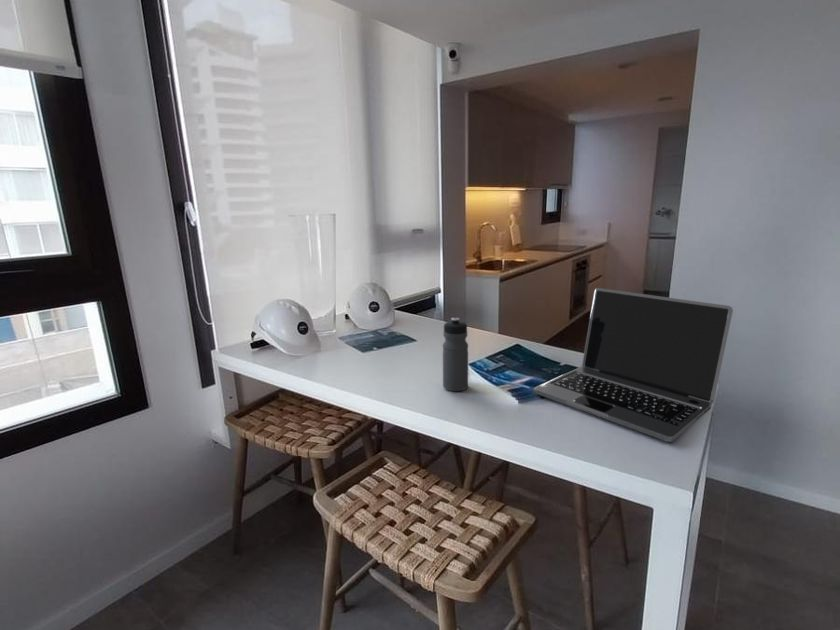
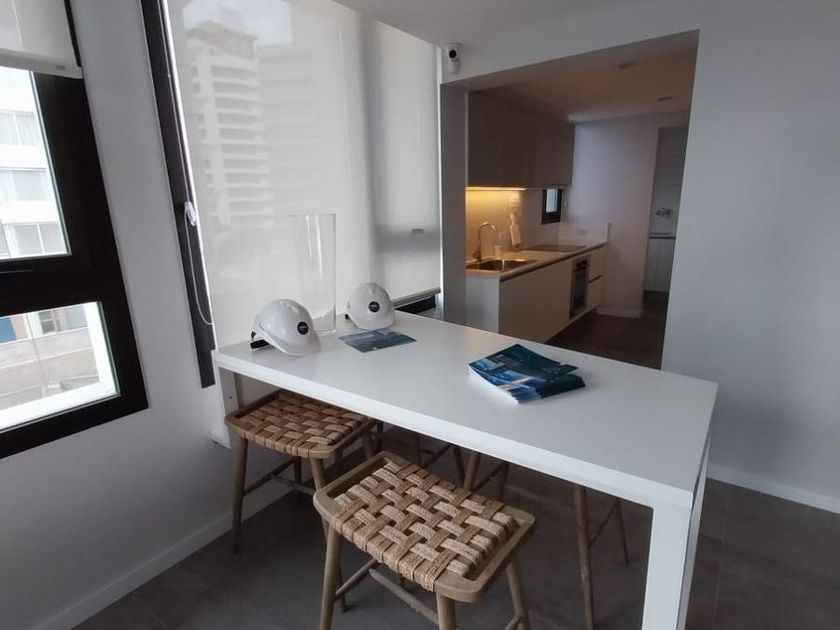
- laptop [533,287,734,443]
- water bottle [442,317,469,392]
